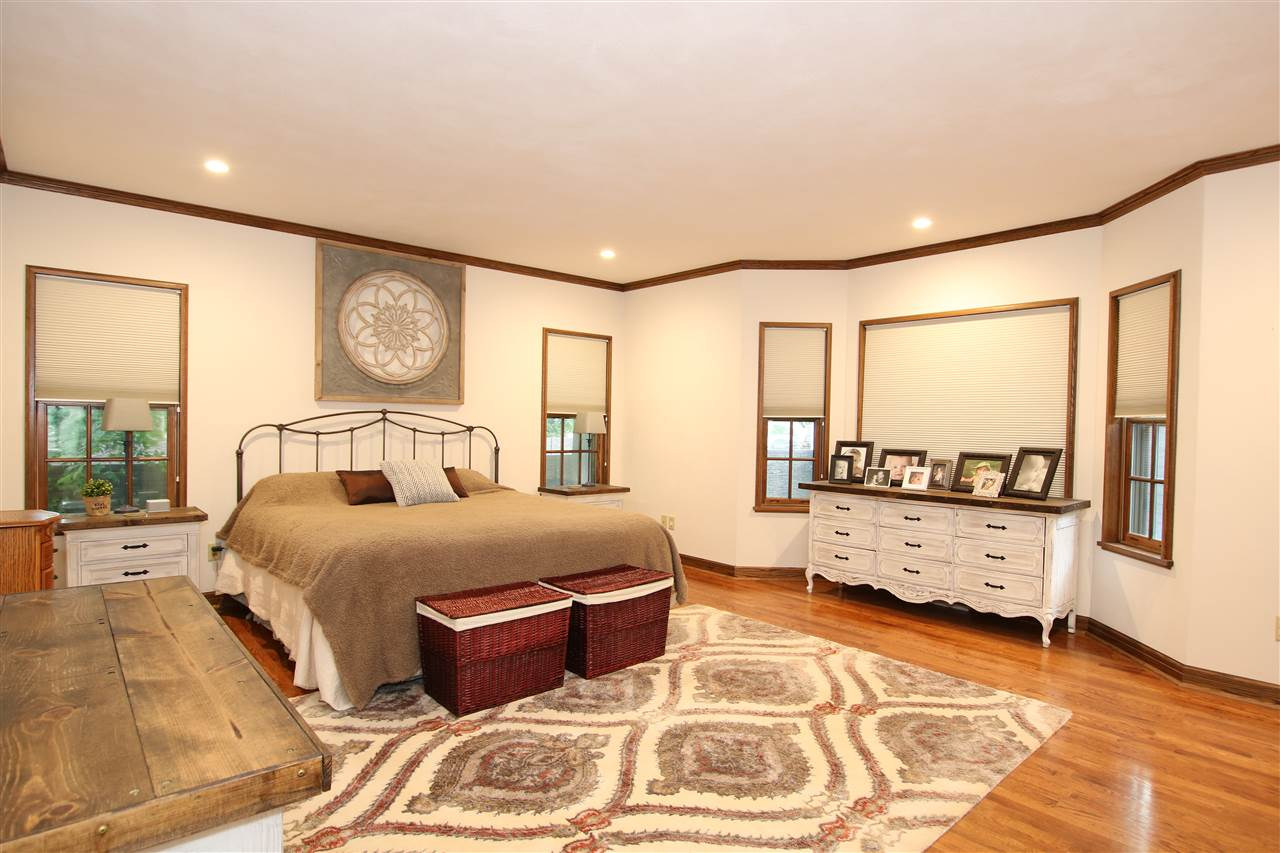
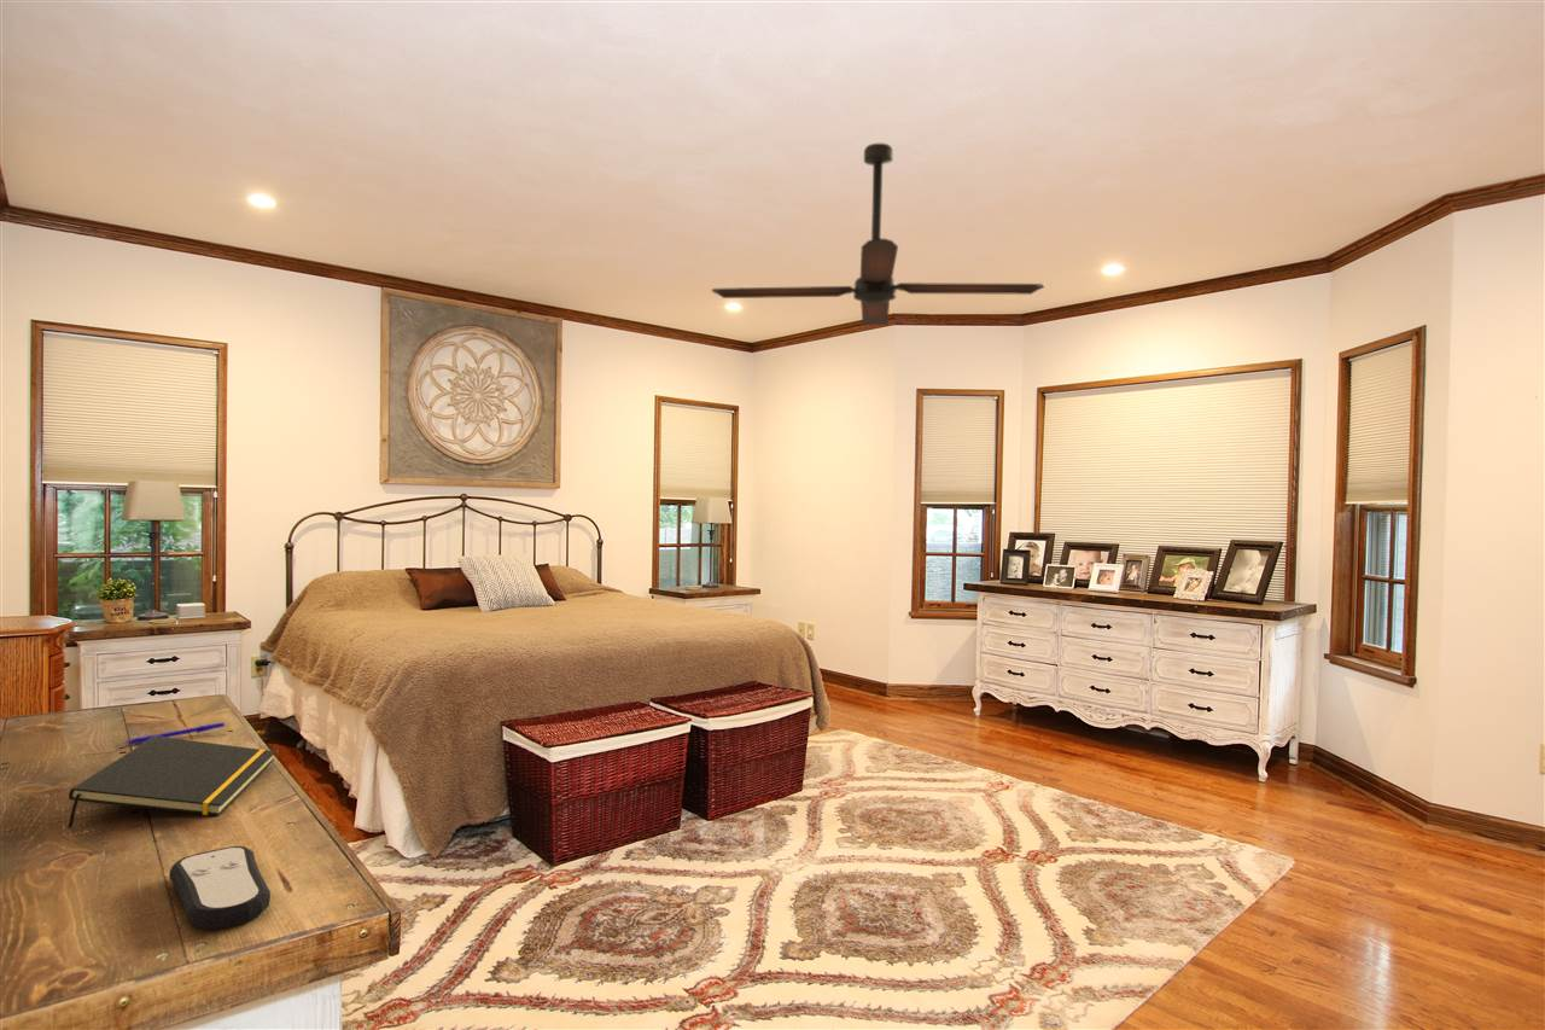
+ pen [124,721,226,745]
+ ceiling fan [711,142,1046,327]
+ remote control [168,845,272,931]
+ notepad [66,737,276,828]
